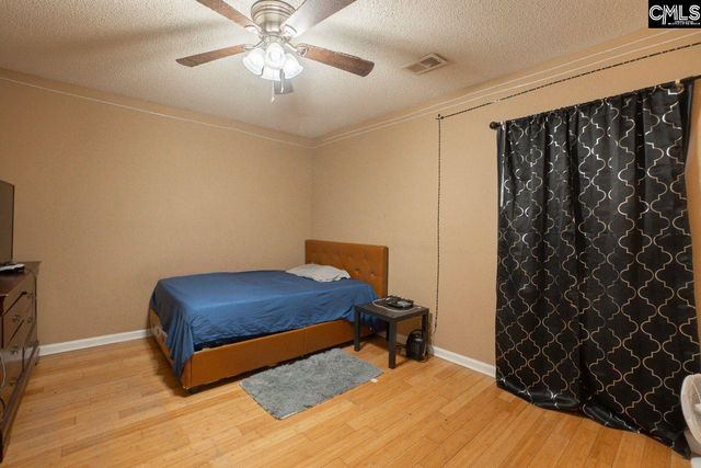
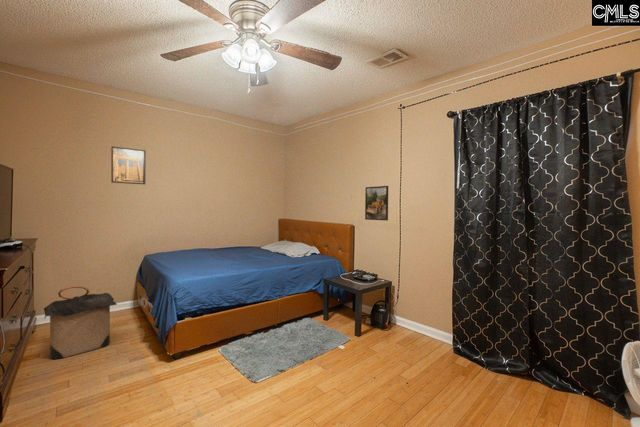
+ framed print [364,185,389,221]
+ laundry hamper [43,285,118,360]
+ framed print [110,145,147,185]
